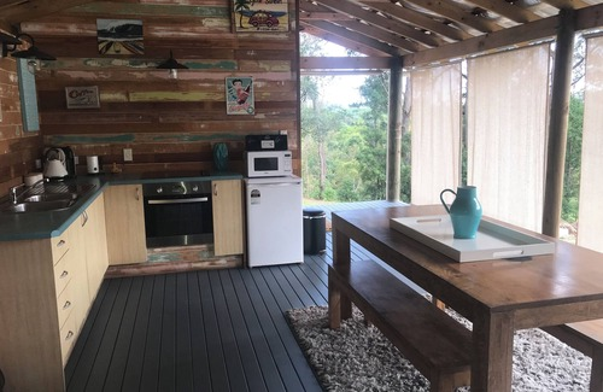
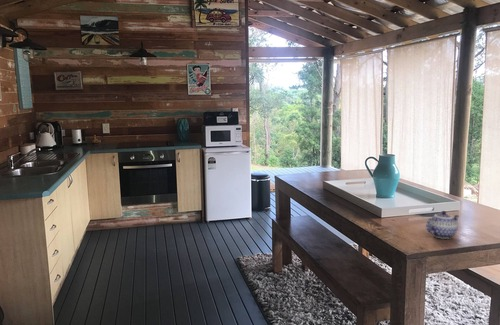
+ teapot [425,210,460,240]
